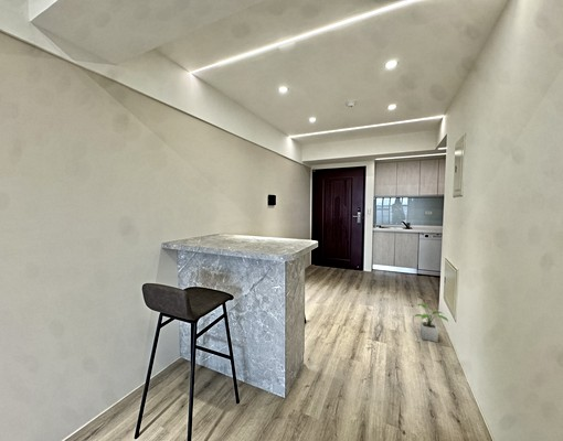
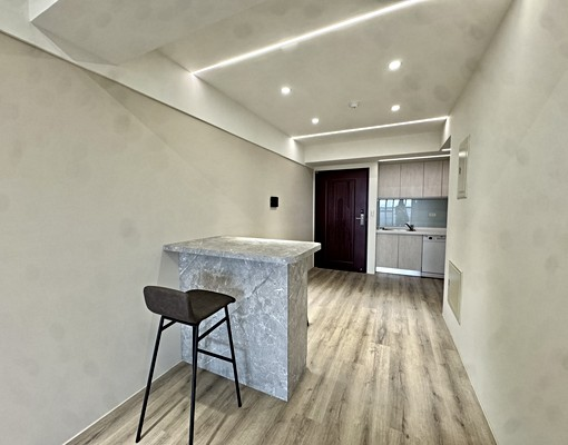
- potted plant [414,303,449,343]
